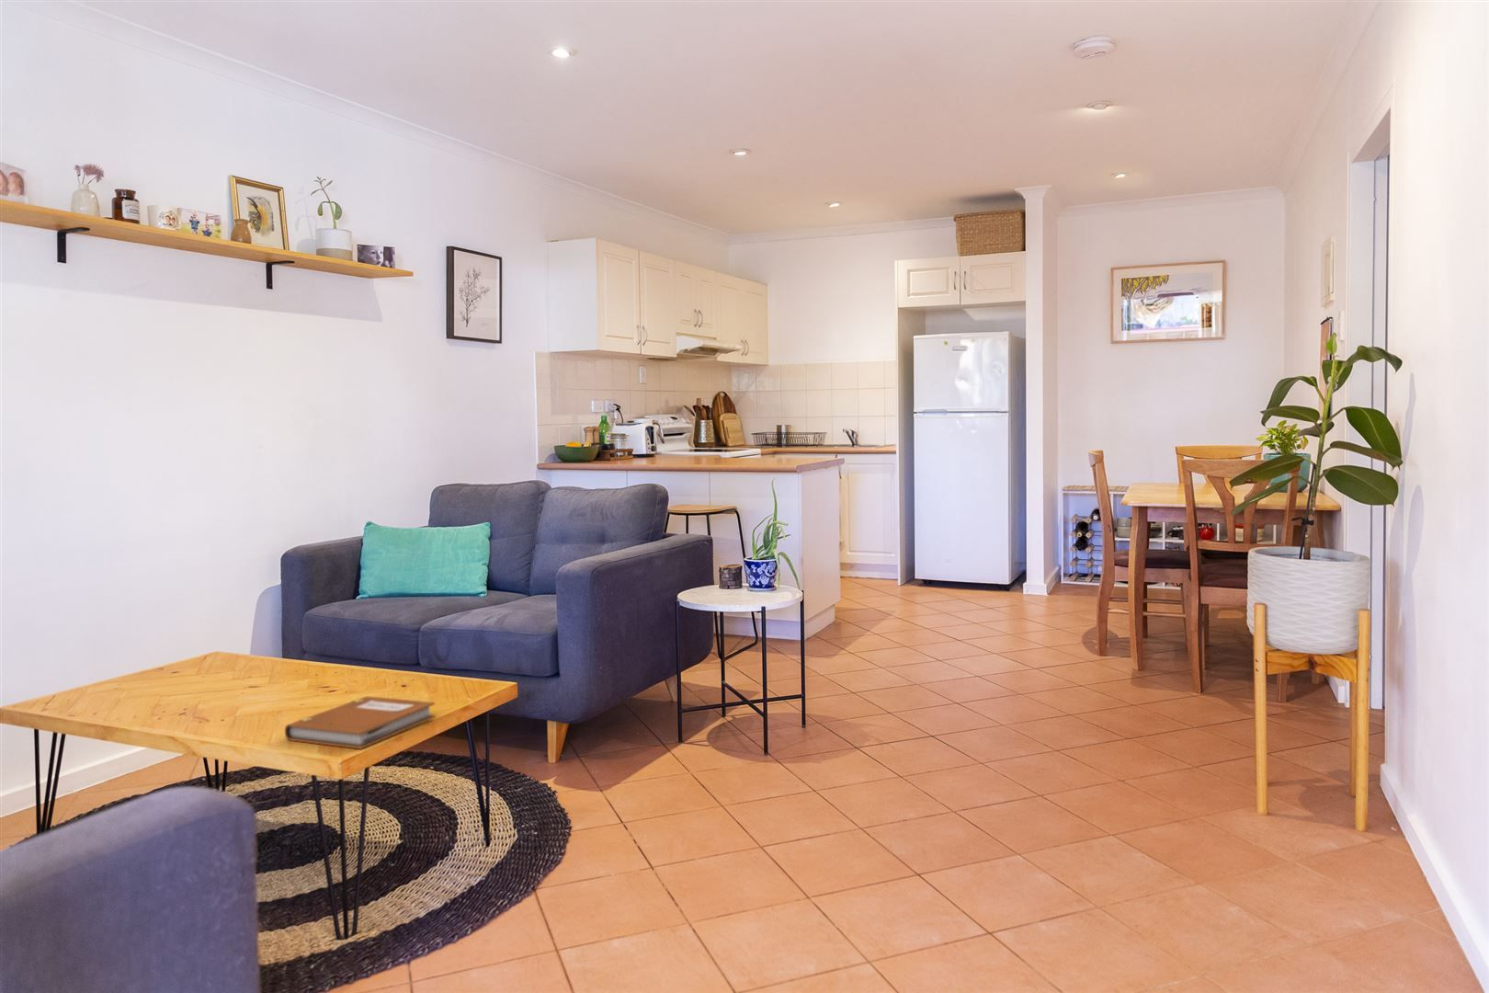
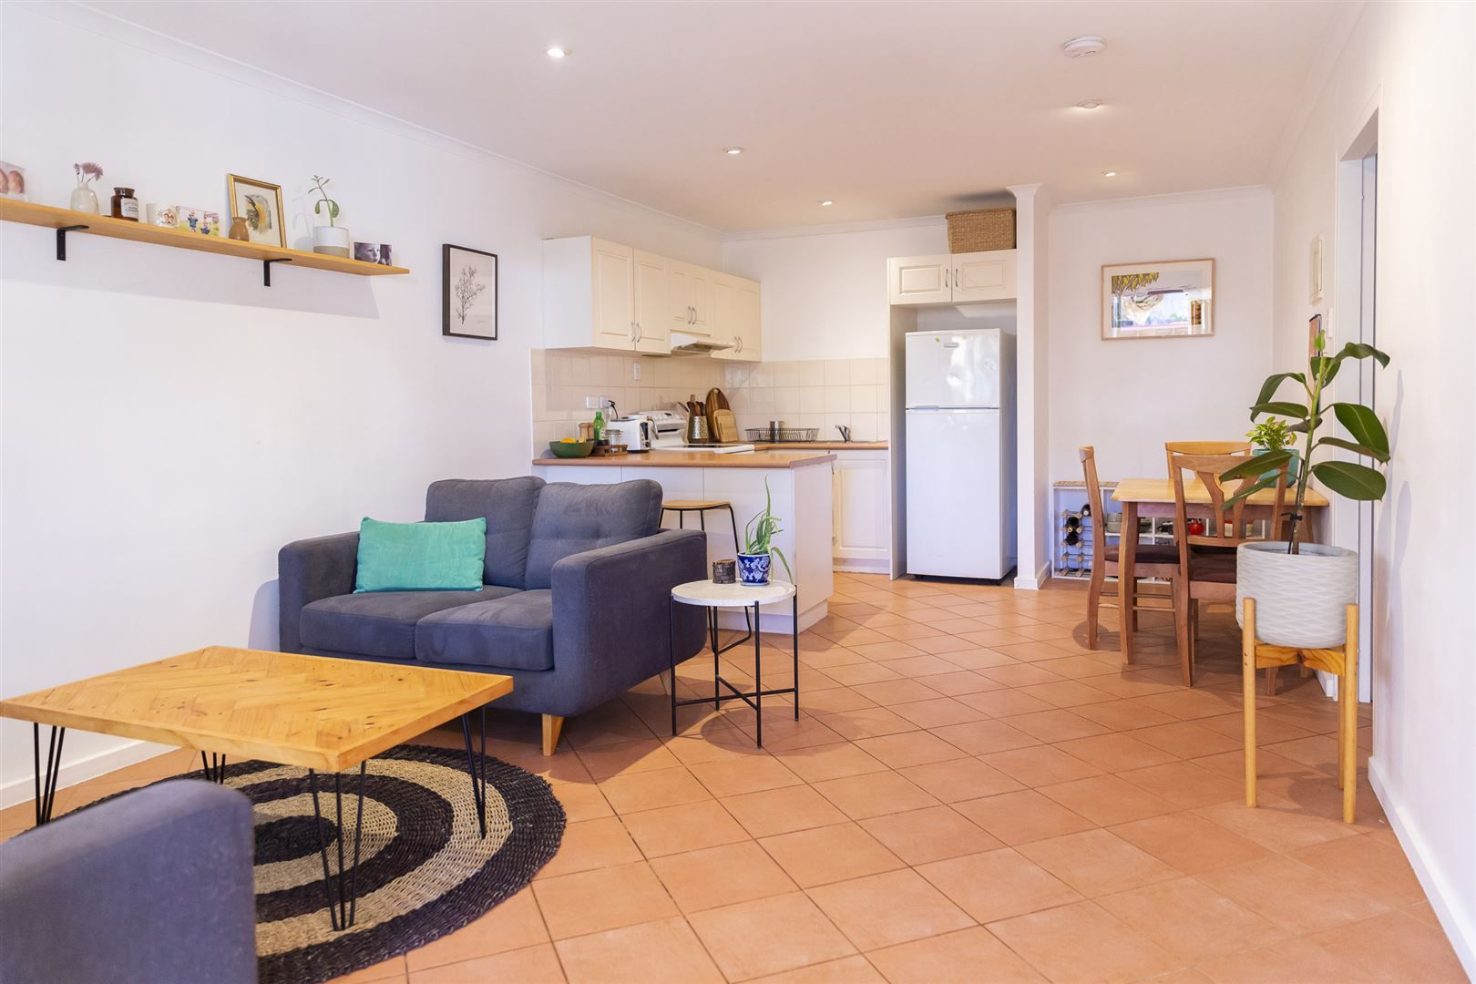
- notebook [284,695,435,750]
